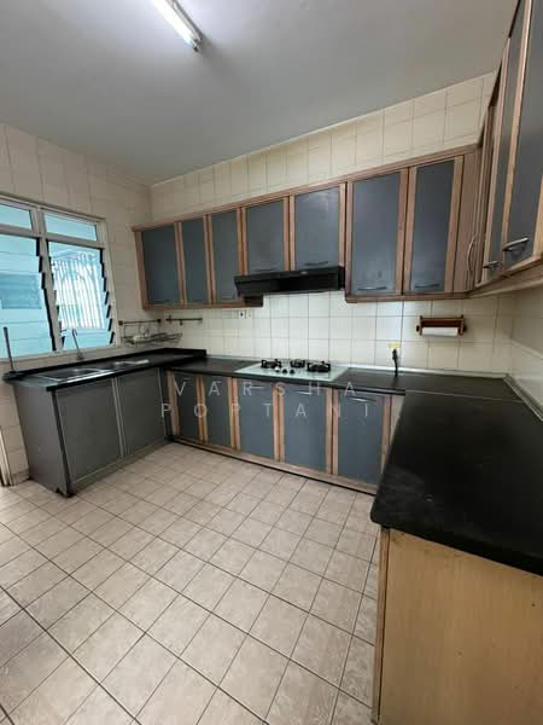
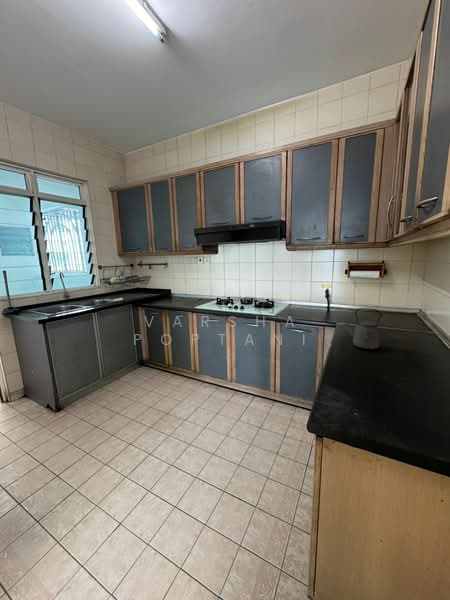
+ kettle [343,307,382,351]
